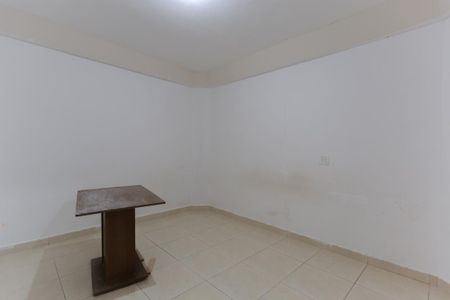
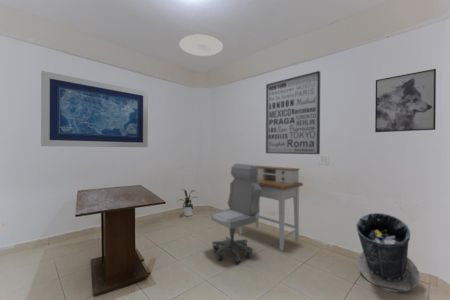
+ desk [238,164,304,252]
+ trash can [355,212,420,293]
+ house plant [177,188,198,217]
+ wall art [265,70,321,155]
+ office chair [210,163,262,264]
+ ceiling light [179,34,224,57]
+ wall art [374,68,437,133]
+ wall art [40,70,149,148]
